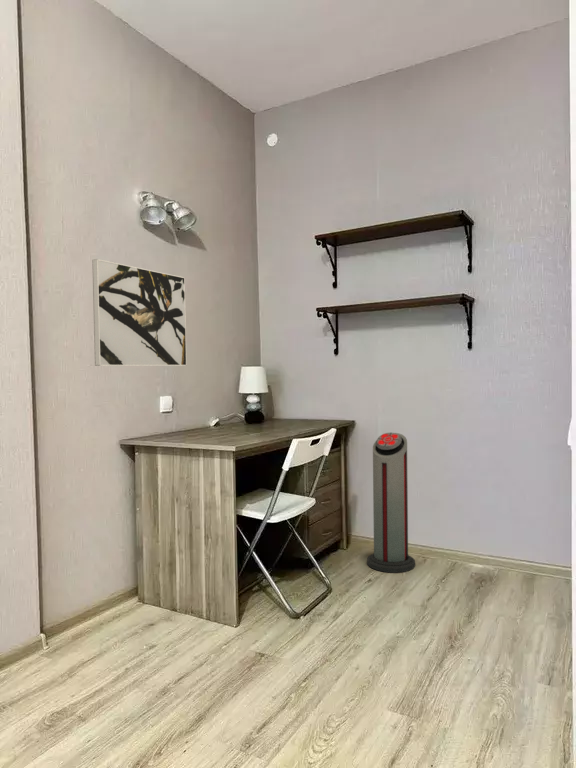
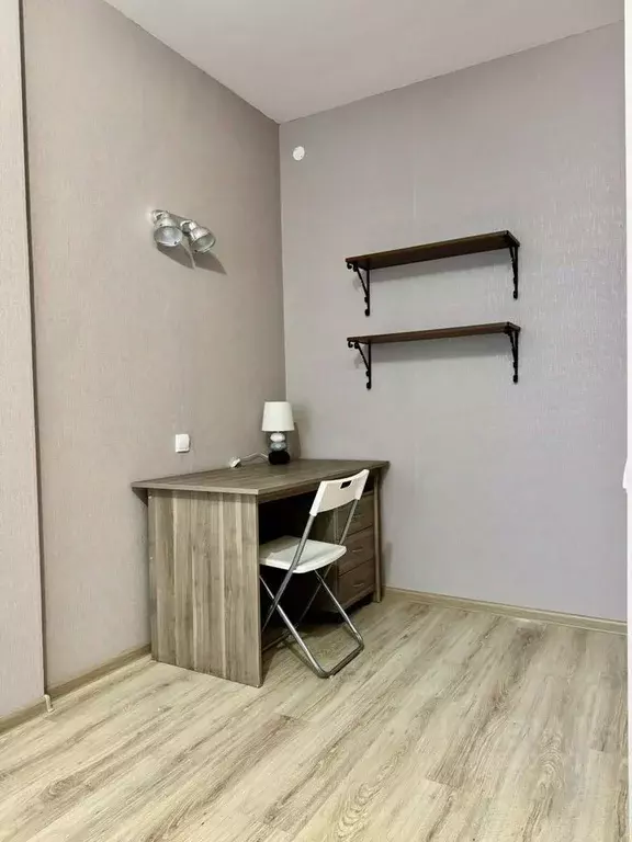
- air purifier [366,432,416,574]
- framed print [91,258,188,367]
